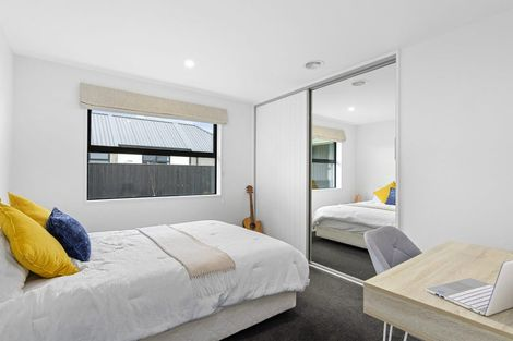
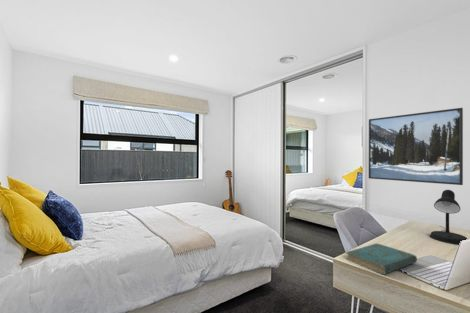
+ desk lamp [429,189,468,246]
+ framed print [368,107,464,186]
+ book [345,243,418,276]
